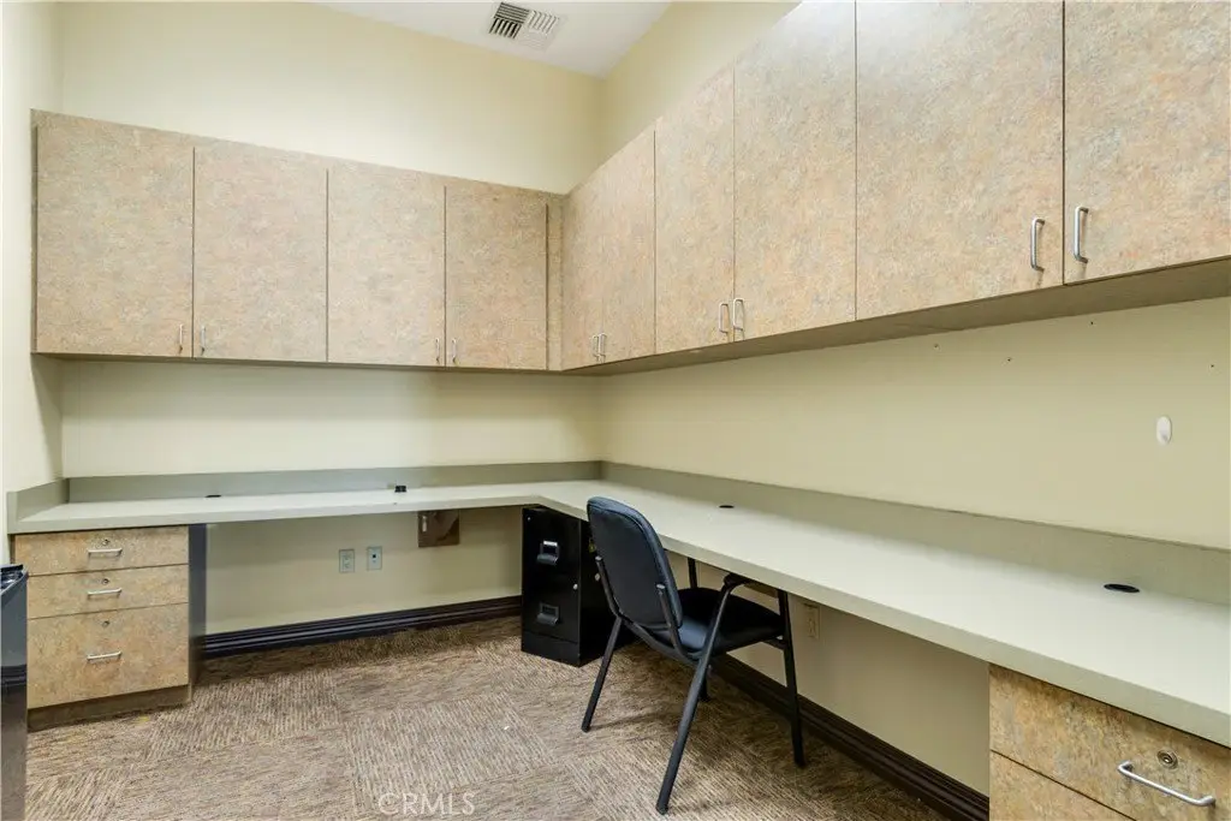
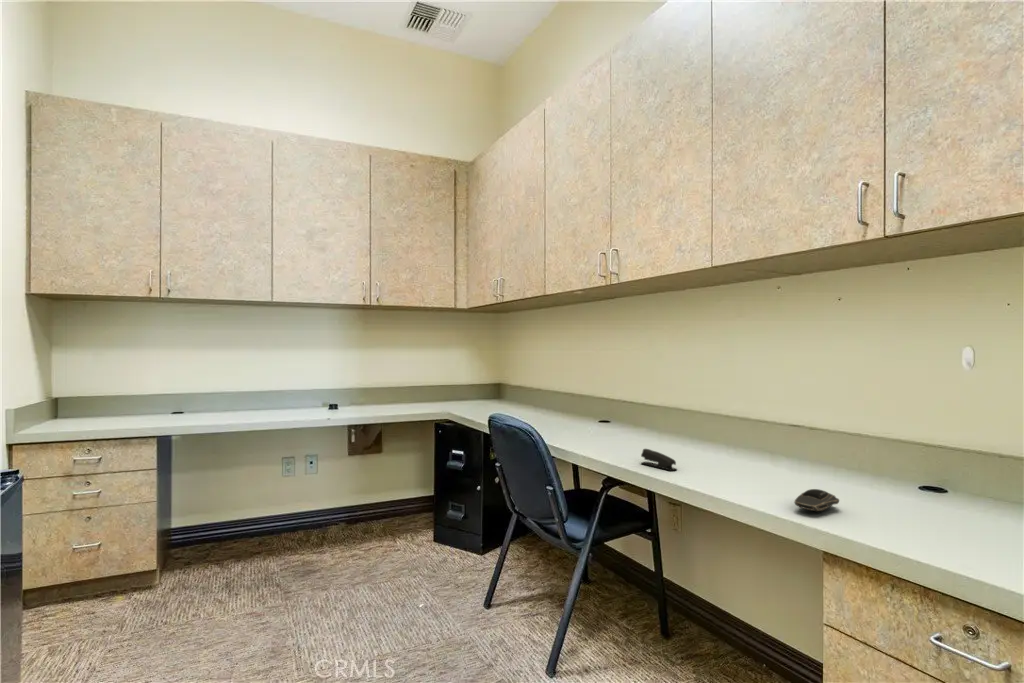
+ stapler [640,448,678,471]
+ computer mouse [793,488,840,512]
